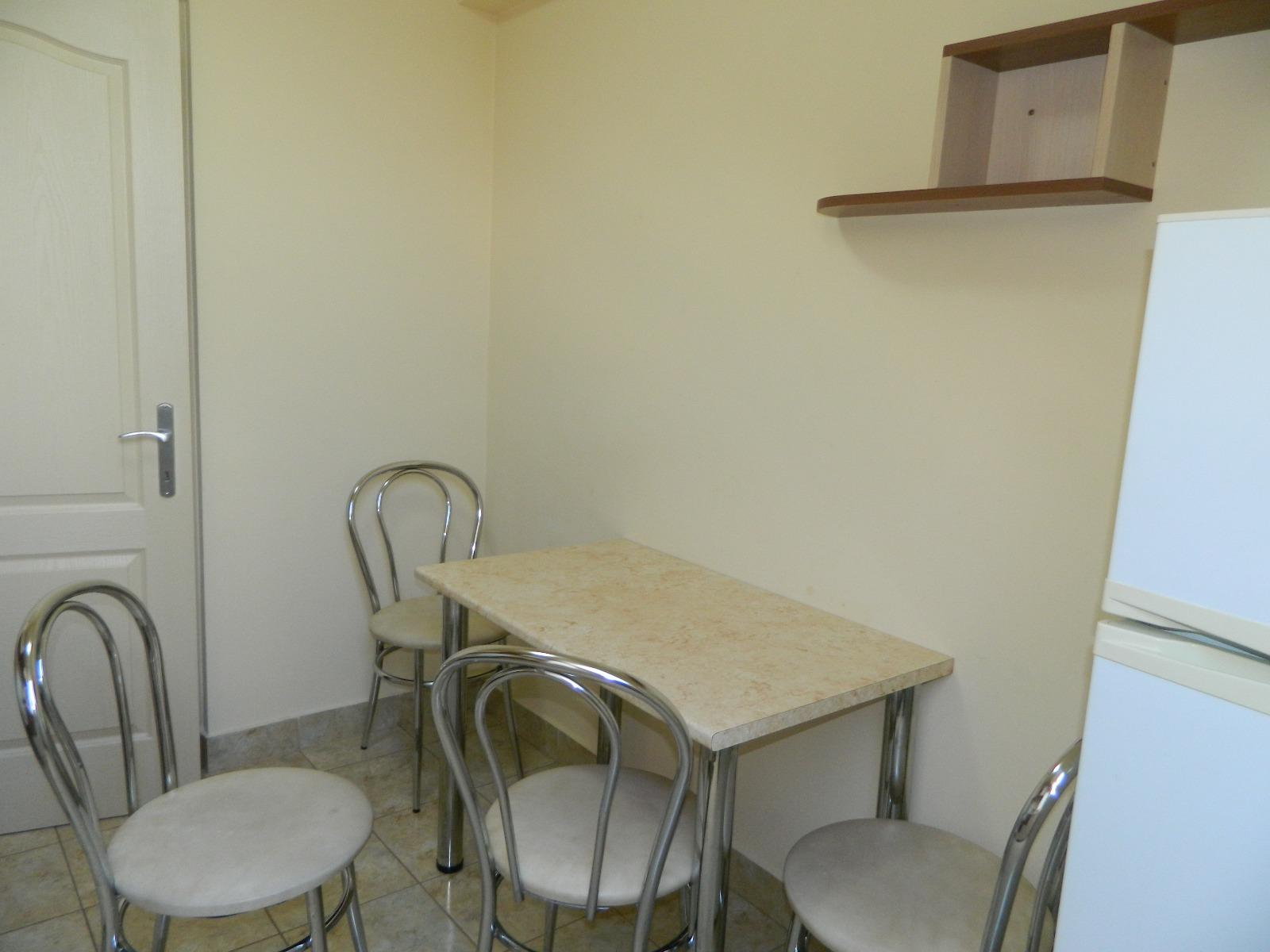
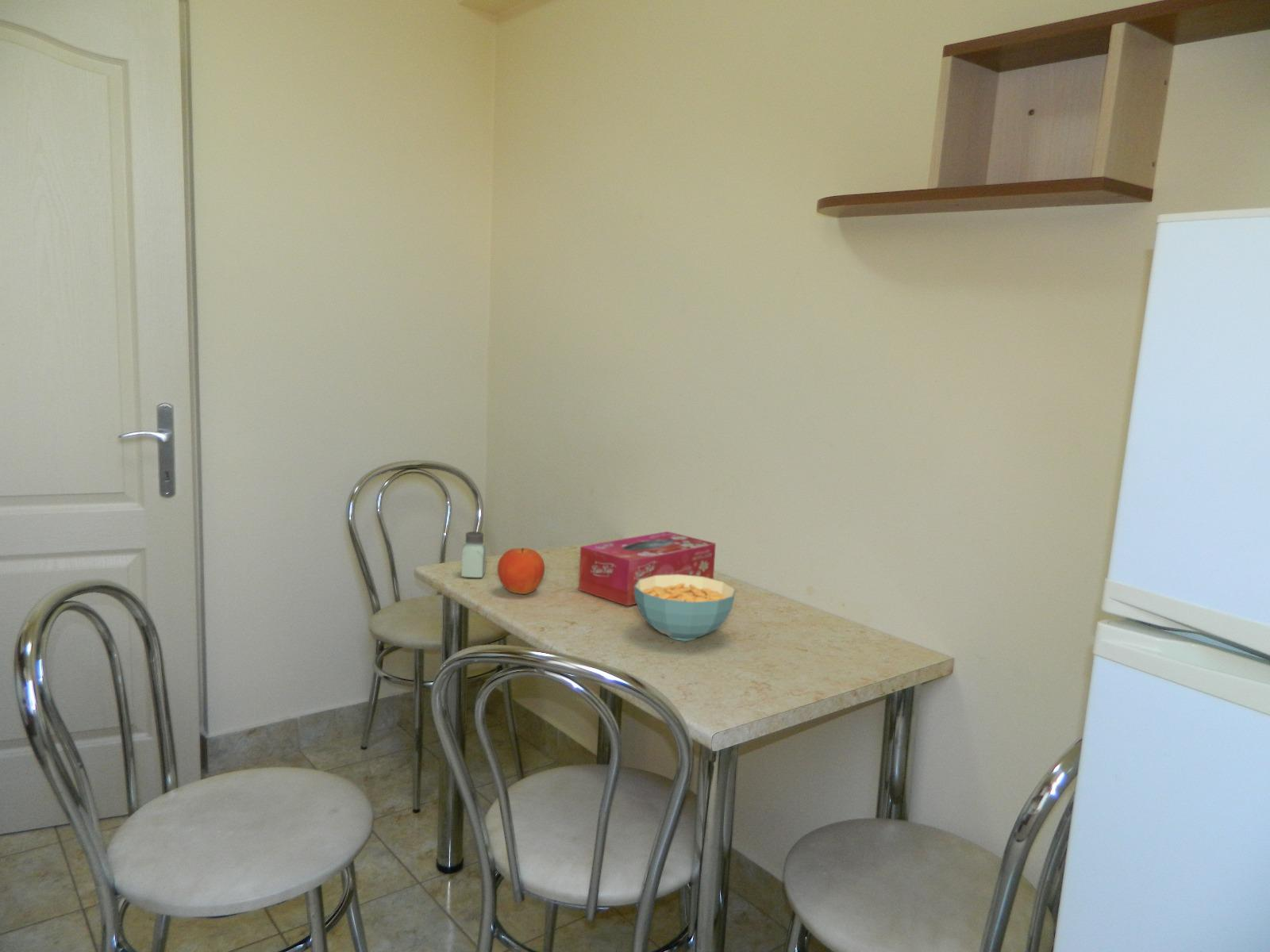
+ saltshaker [461,531,487,578]
+ tissue box [578,531,717,607]
+ cereal bowl [634,574,737,642]
+ fruit [497,547,545,595]
